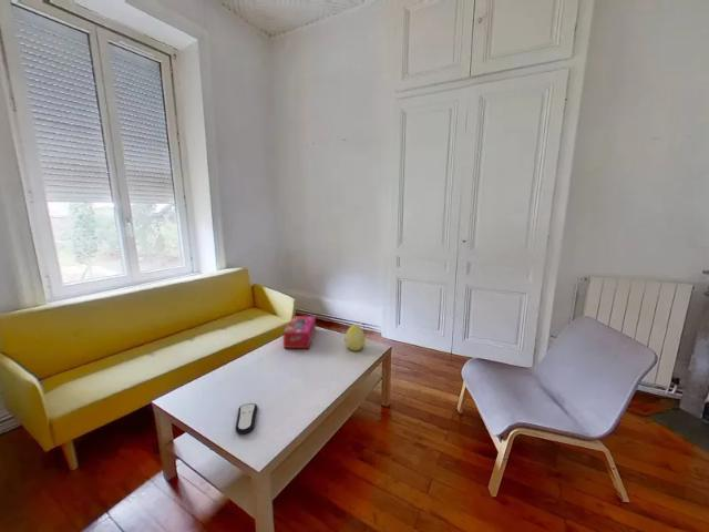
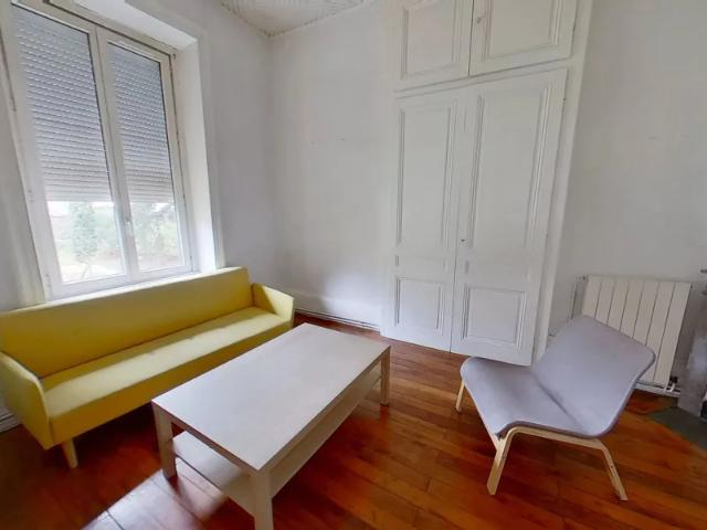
- decorative egg [345,324,367,352]
- tissue box [282,315,317,349]
- remote control [235,402,258,434]
